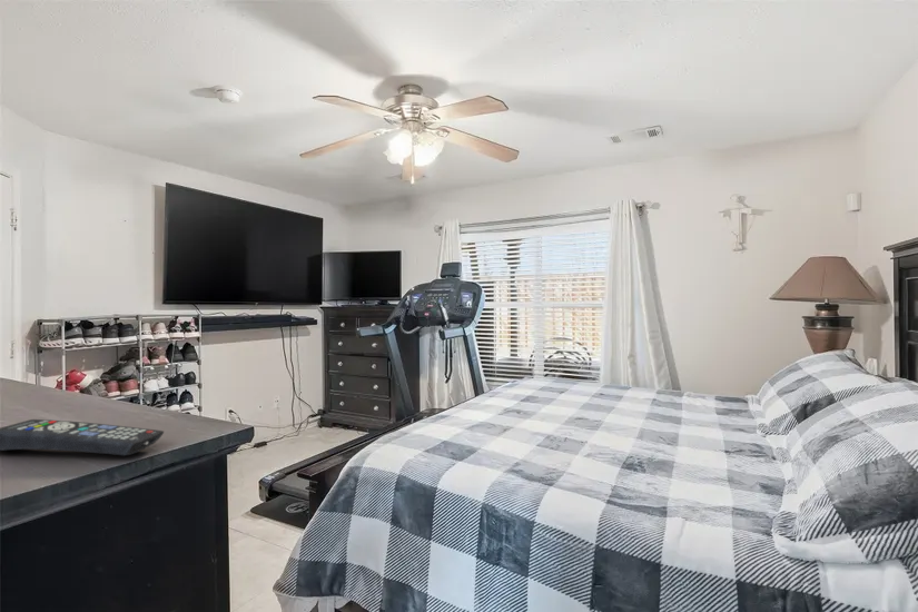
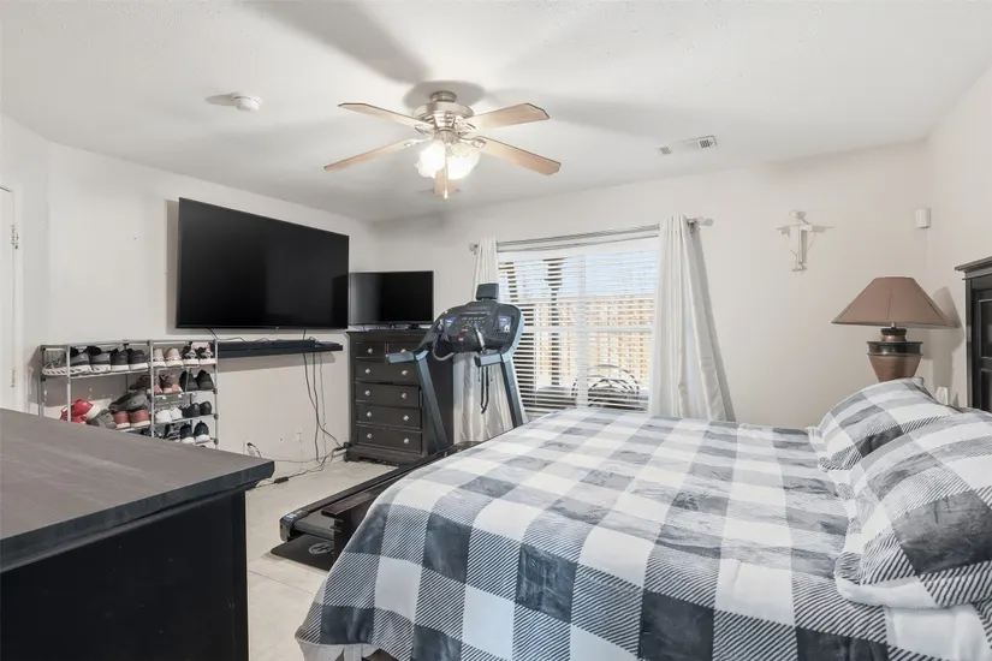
- remote control [0,418,165,457]
